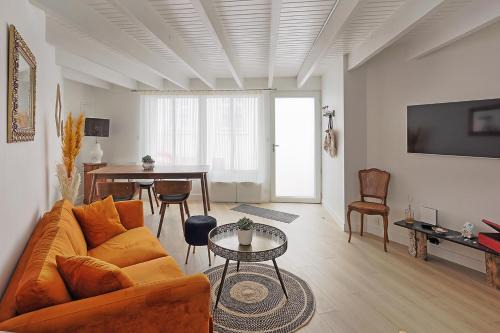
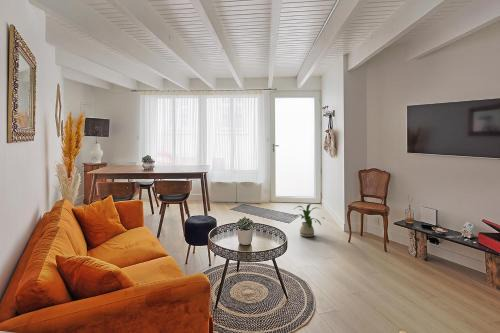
+ house plant [293,203,322,238]
